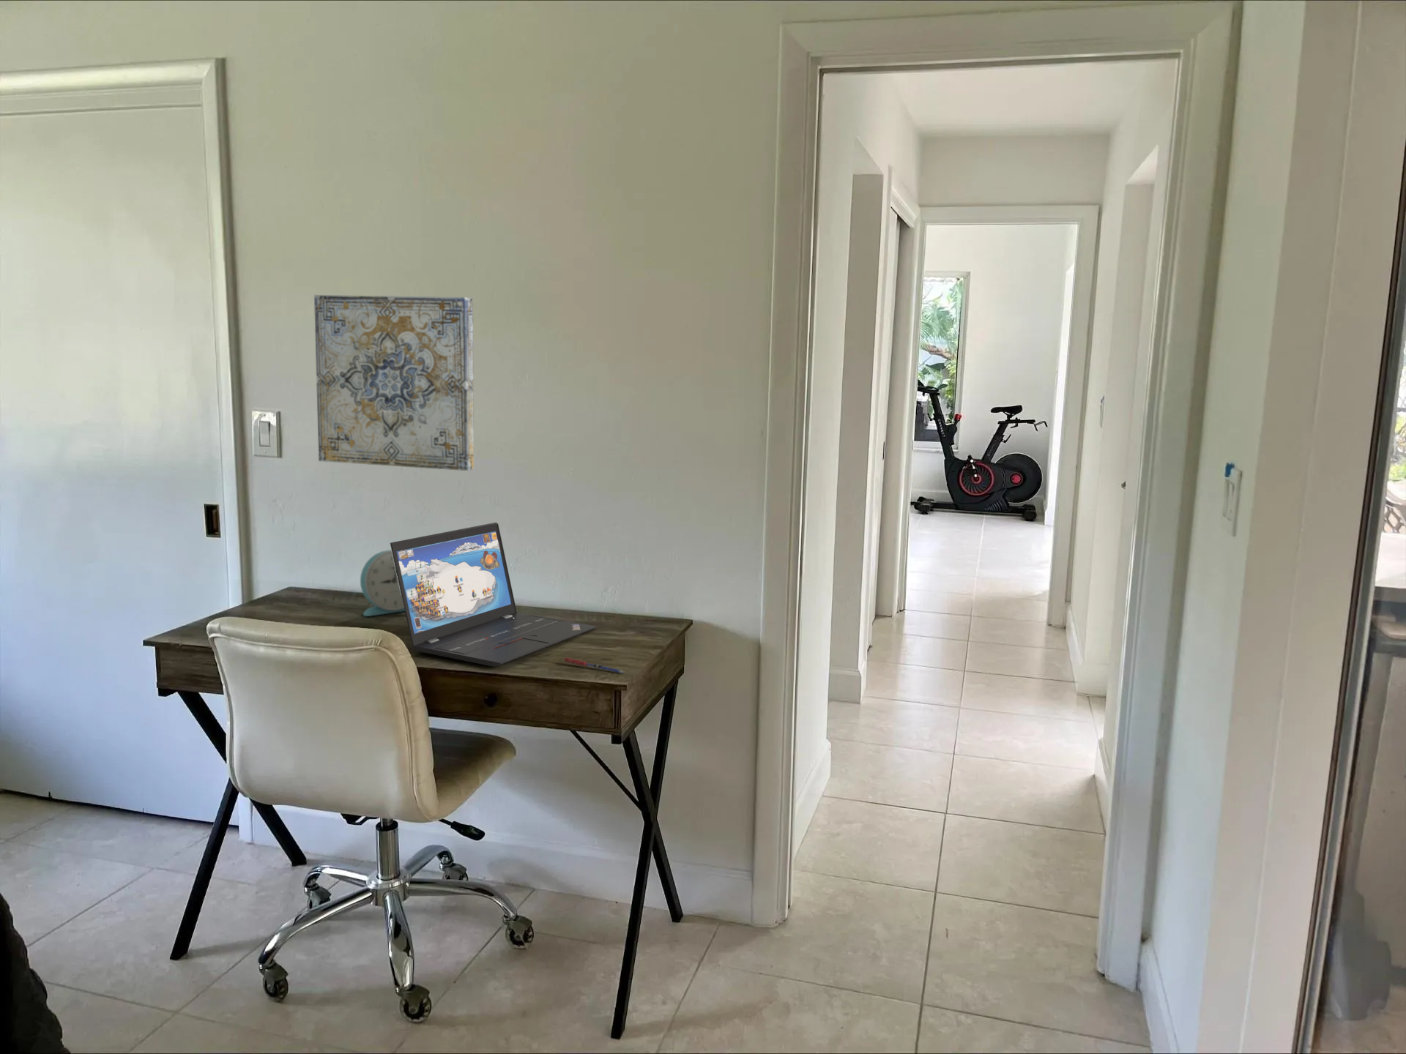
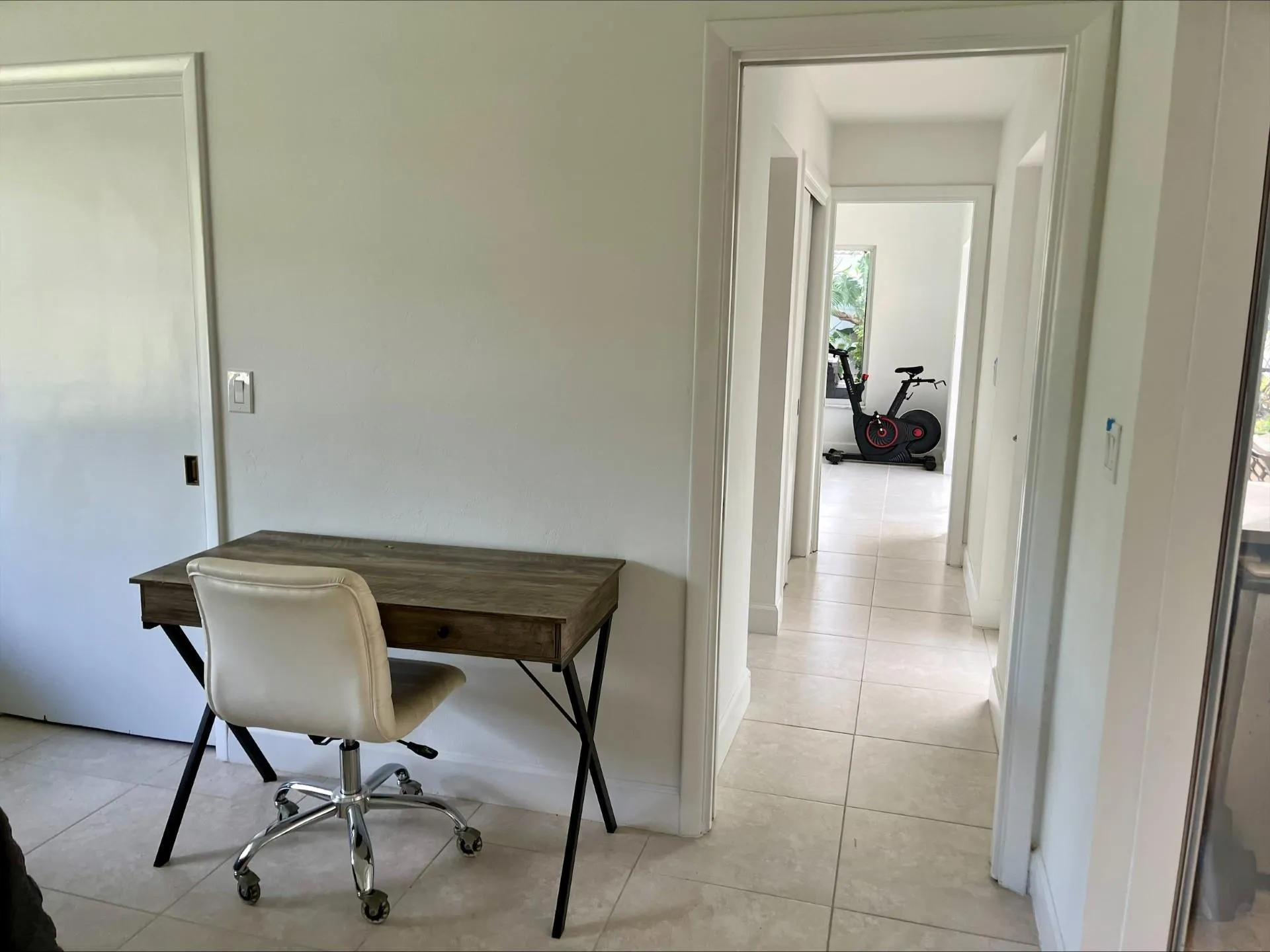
- laptop [390,521,598,668]
- wall art [313,294,475,472]
- alarm clock [360,549,405,617]
- pen [564,658,627,675]
